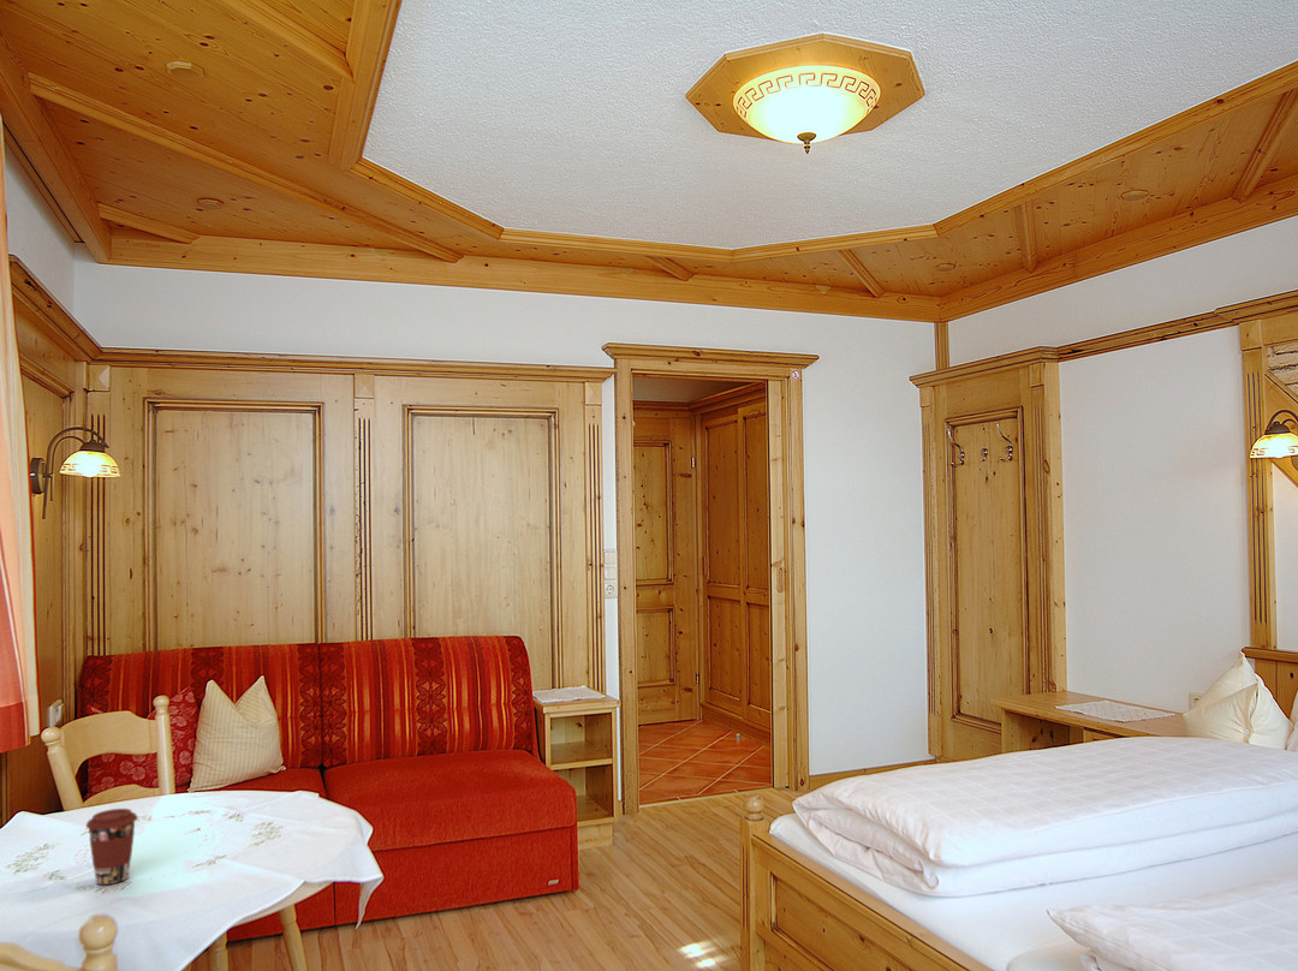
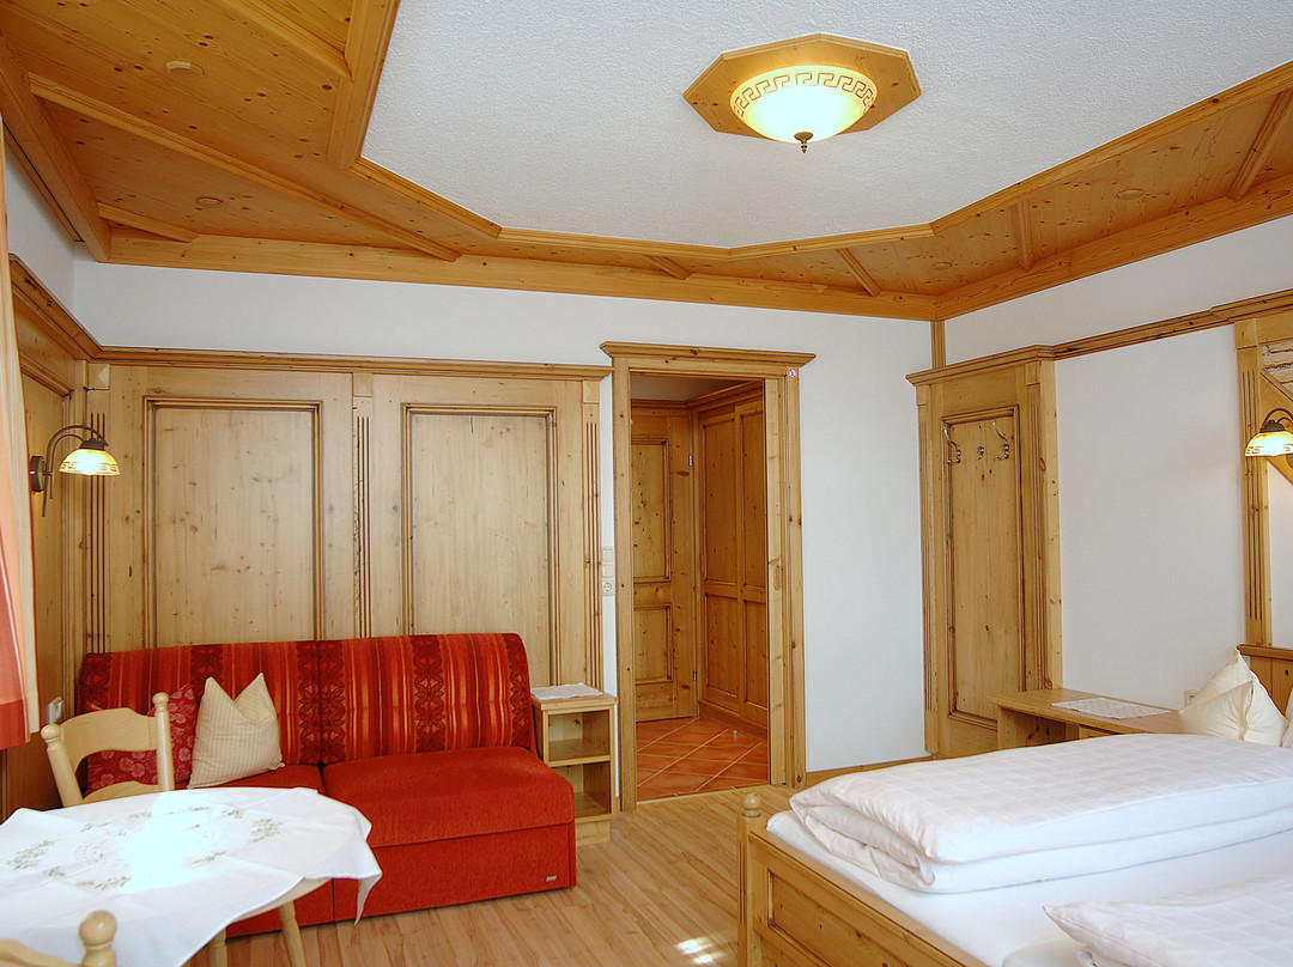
- coffee cup [84,808,139,886]
